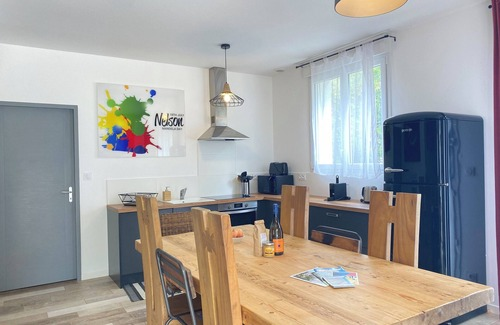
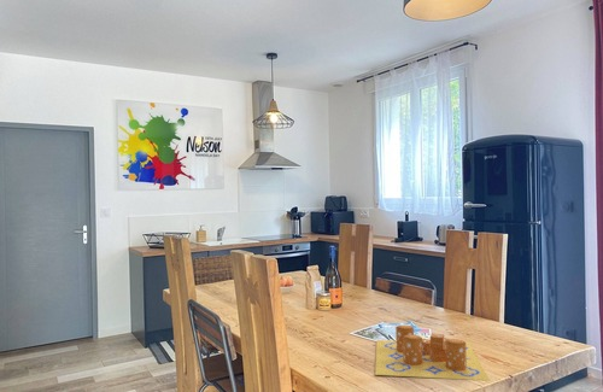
+ candle [374,324,491,381]
